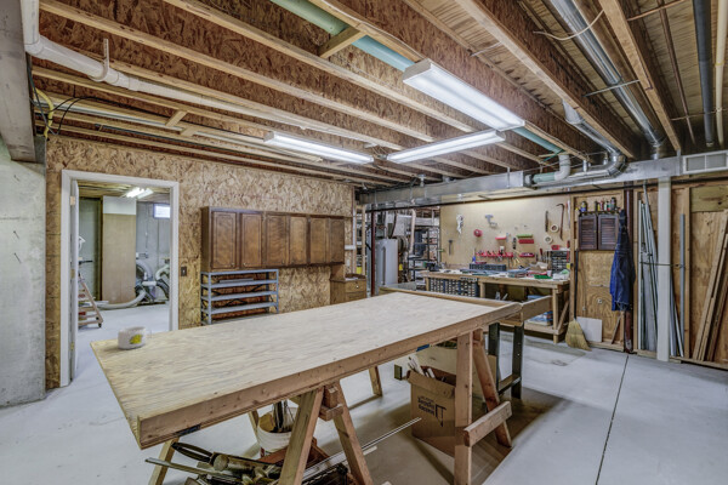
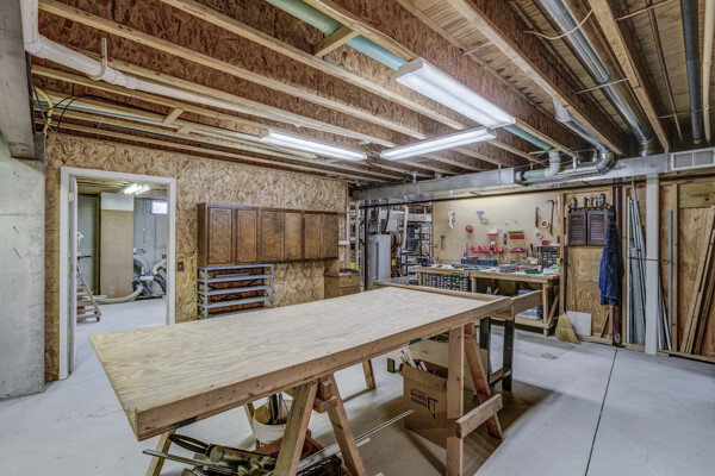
- mug [116,325,153,350]
